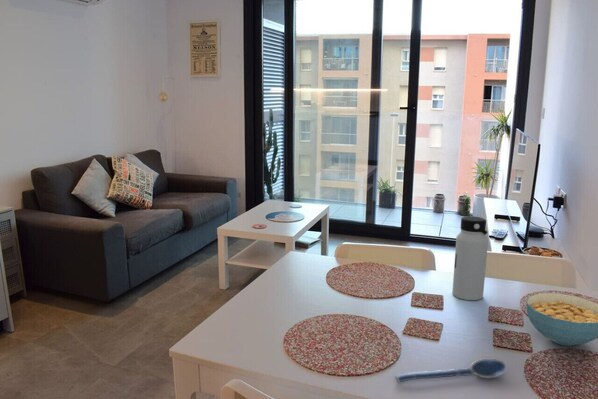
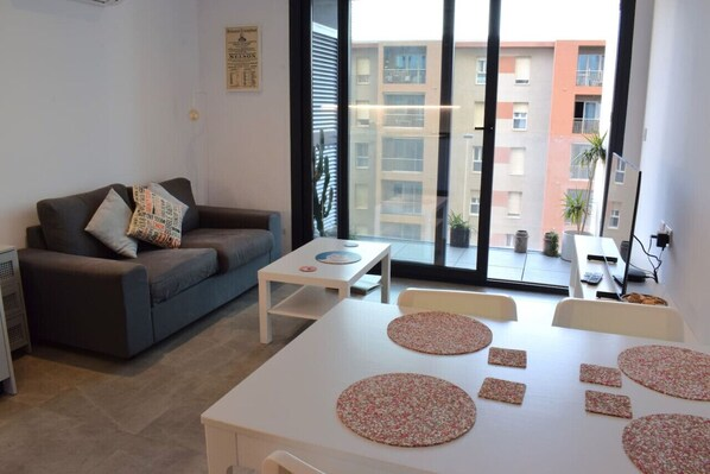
- spoon [395,358,508,384]
- cereal bowl [526,292,598,347]
- water bottle [451,215,489,301]
